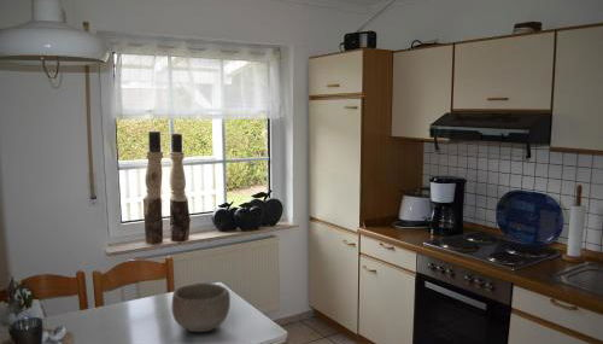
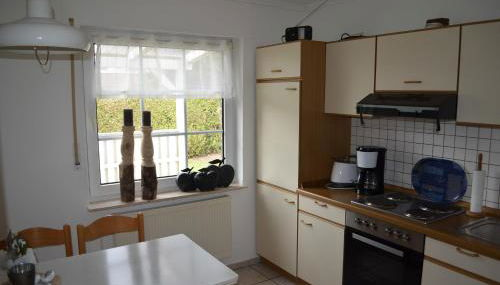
- bowl [170,282,232,333]
